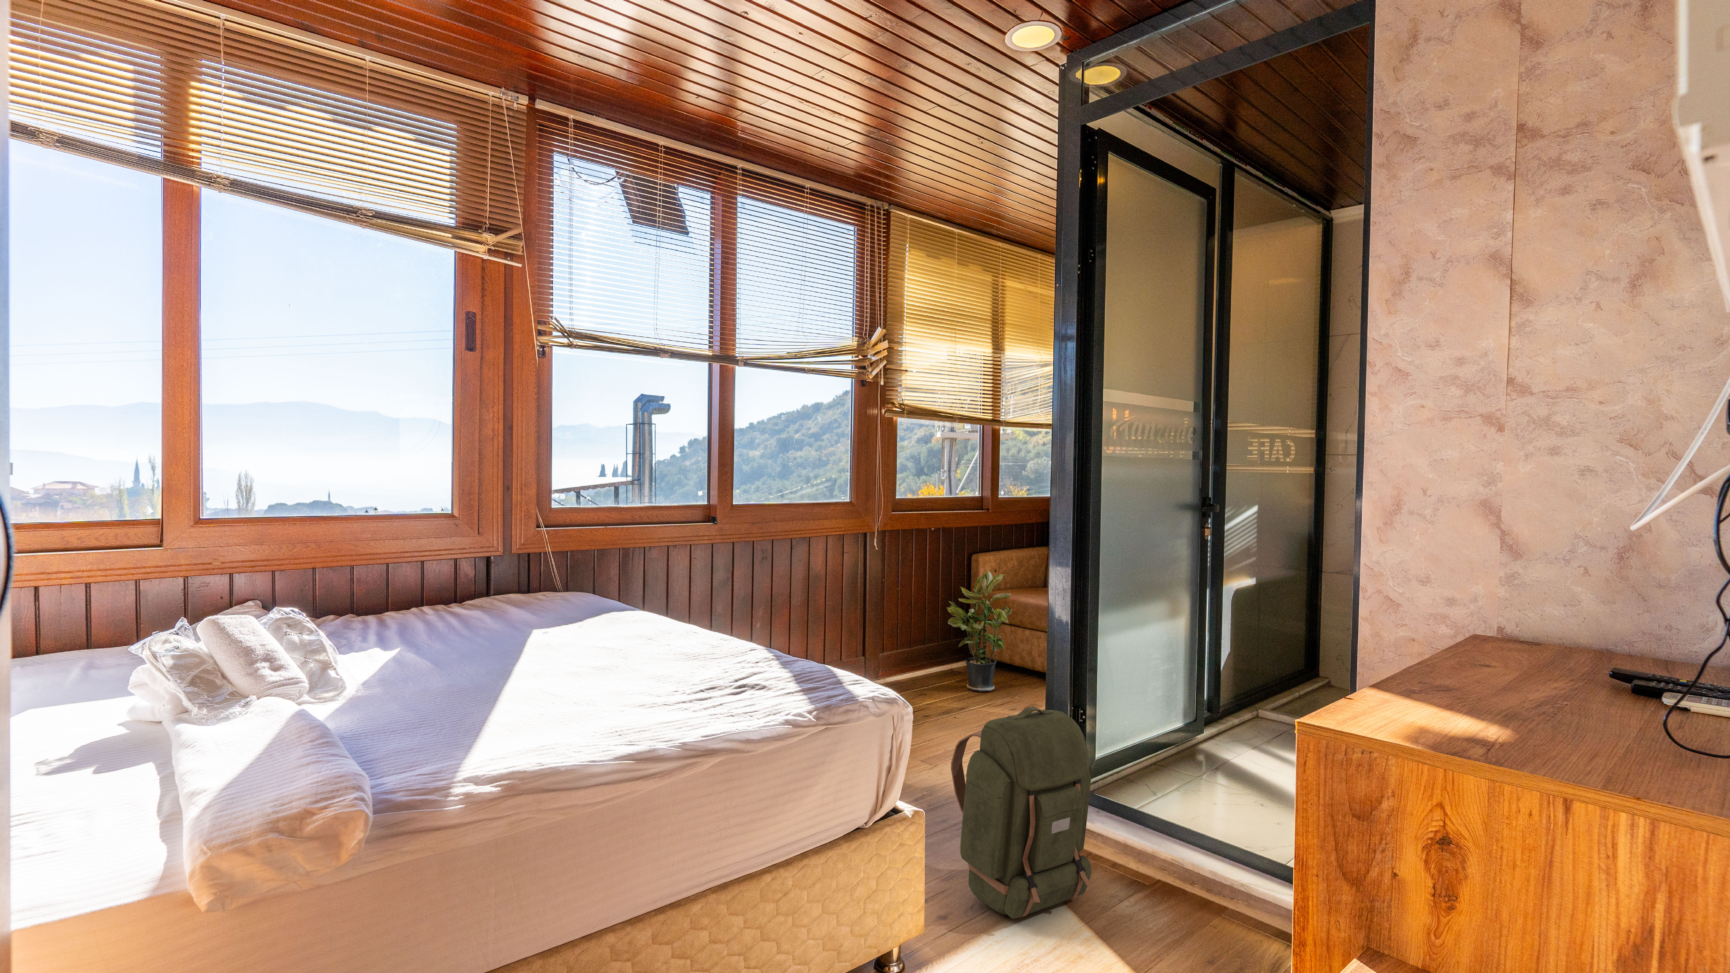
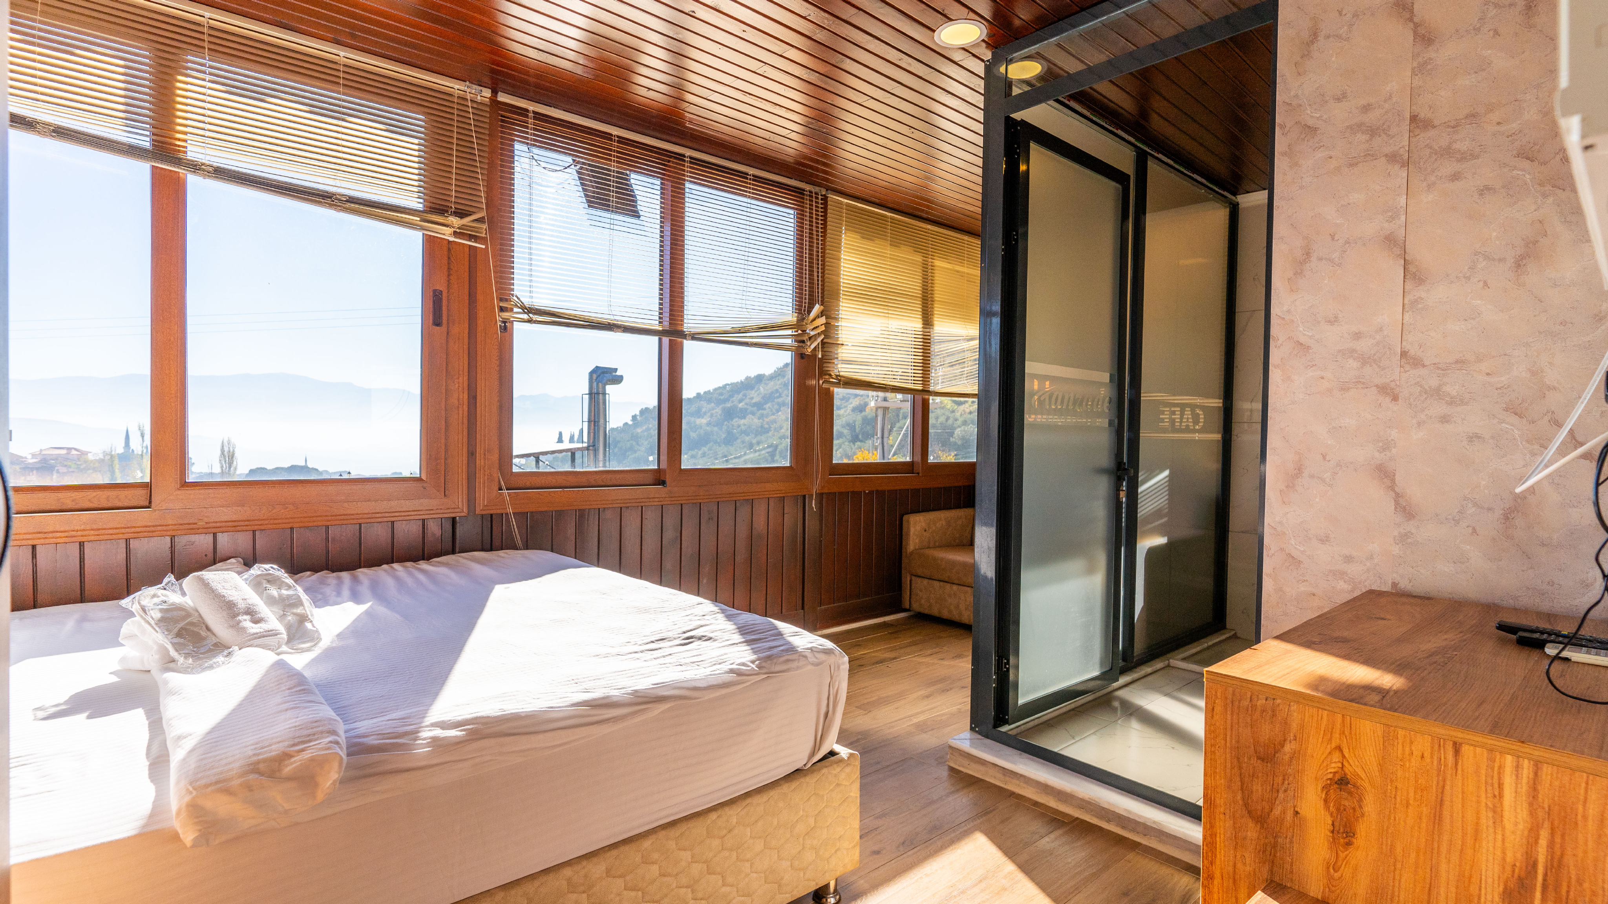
- backpack [951,707,1092,920]
- potted plant [946,570,1012,693]
